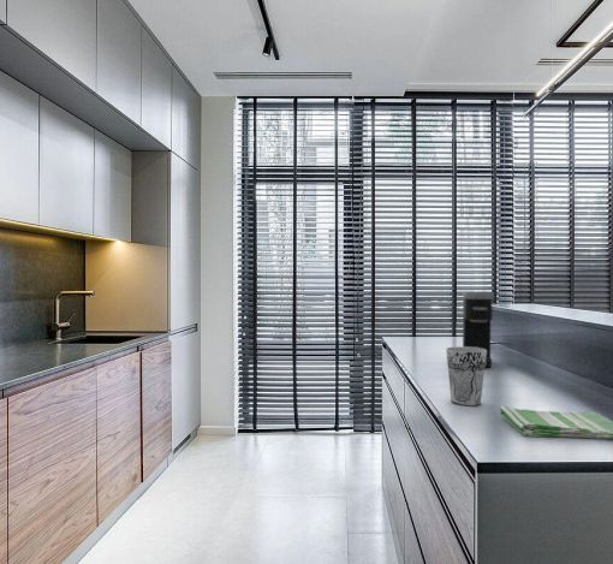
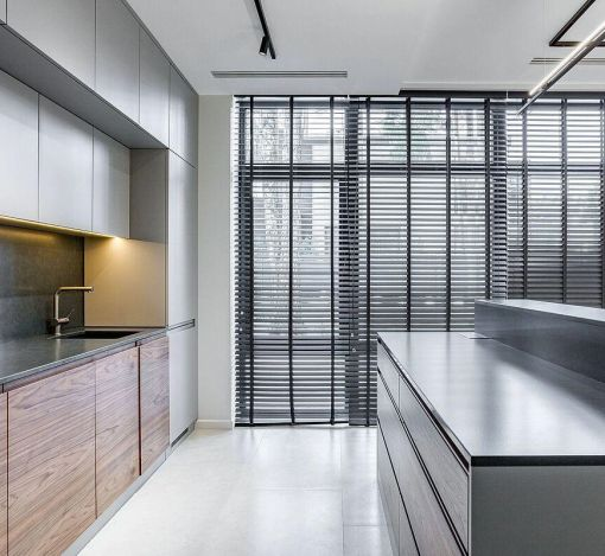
- dish towel [499,405,613,440]
- coffee maker [462,291,495,368]
- cup [445,345,487,406]
